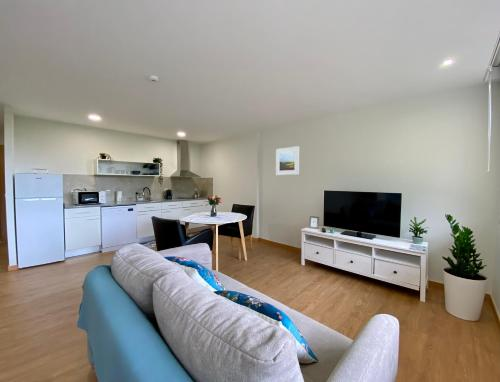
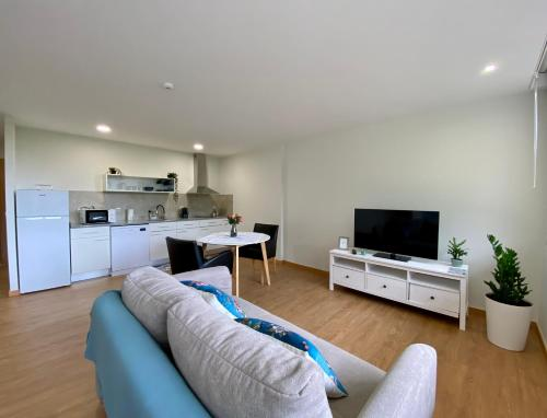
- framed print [275,145,300,176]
